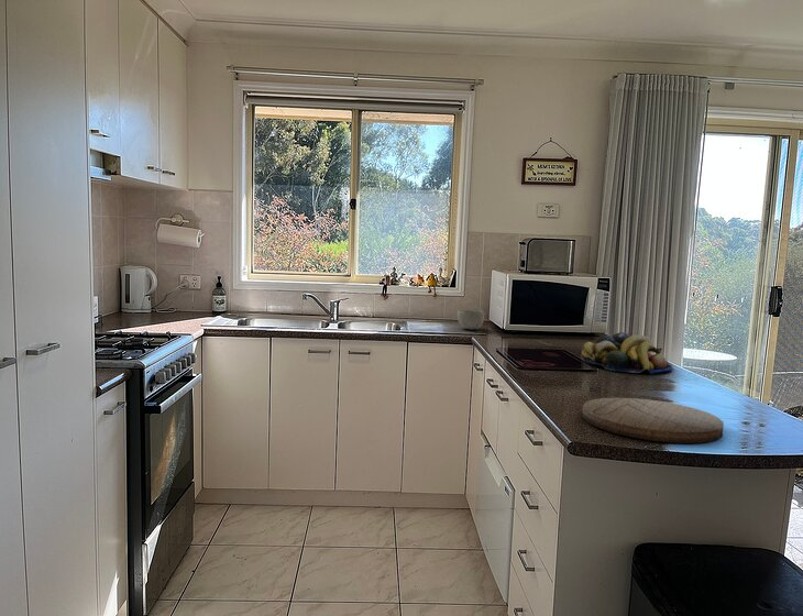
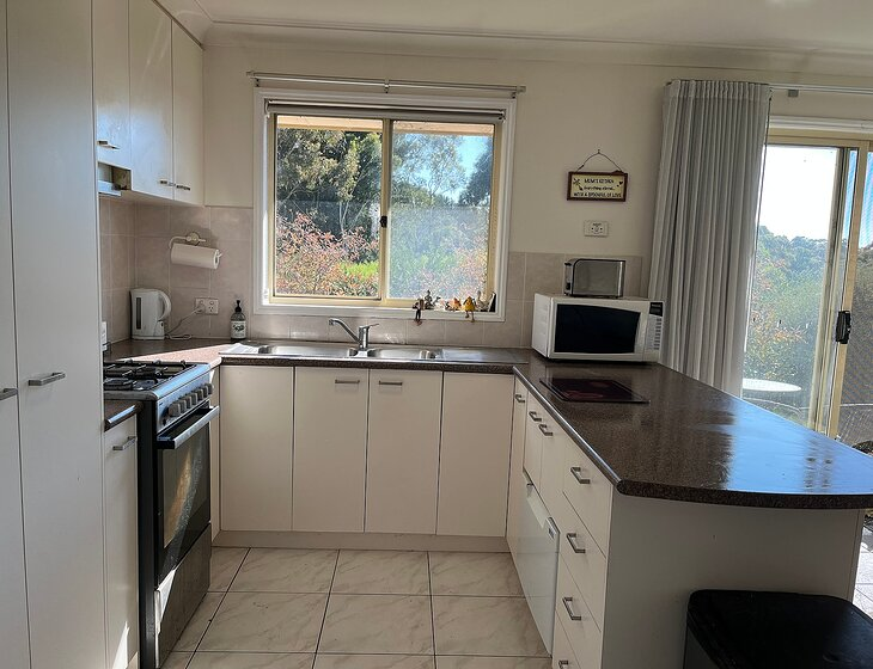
- bowl [457,309,485,331]
- cutting board [581,397,725,444]
- fruit bowl [581,331,674,374]
